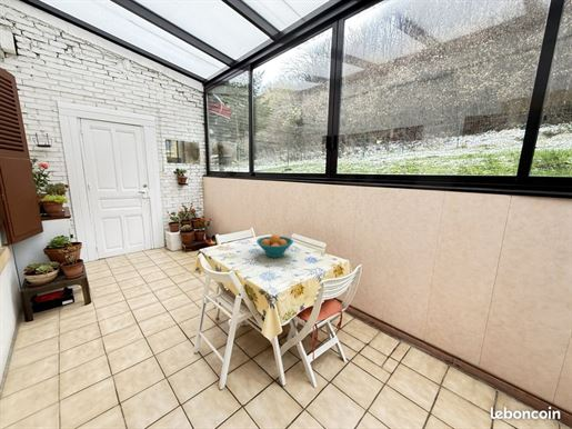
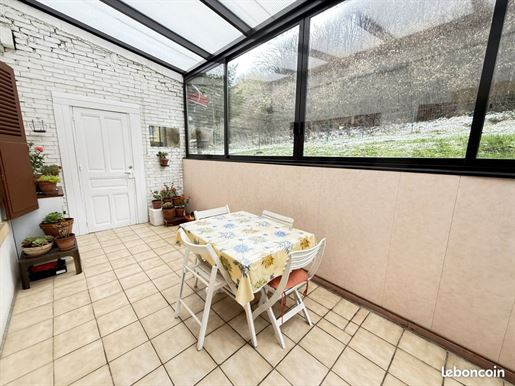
- fruit bowl [255,233,294,259]
